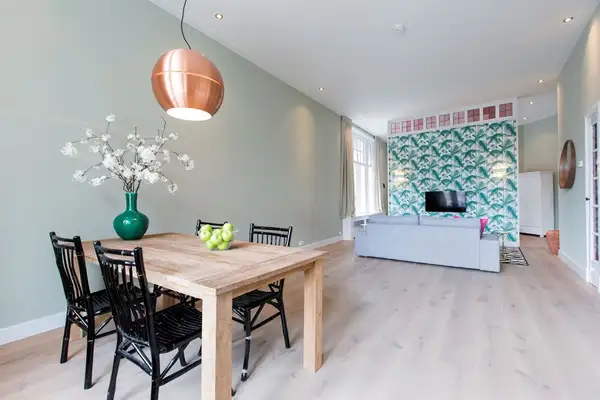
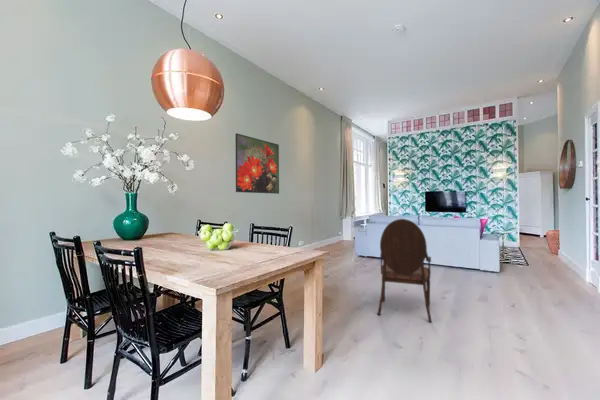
+ armchair [377,218,433,323]
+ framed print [235,132,280,195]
